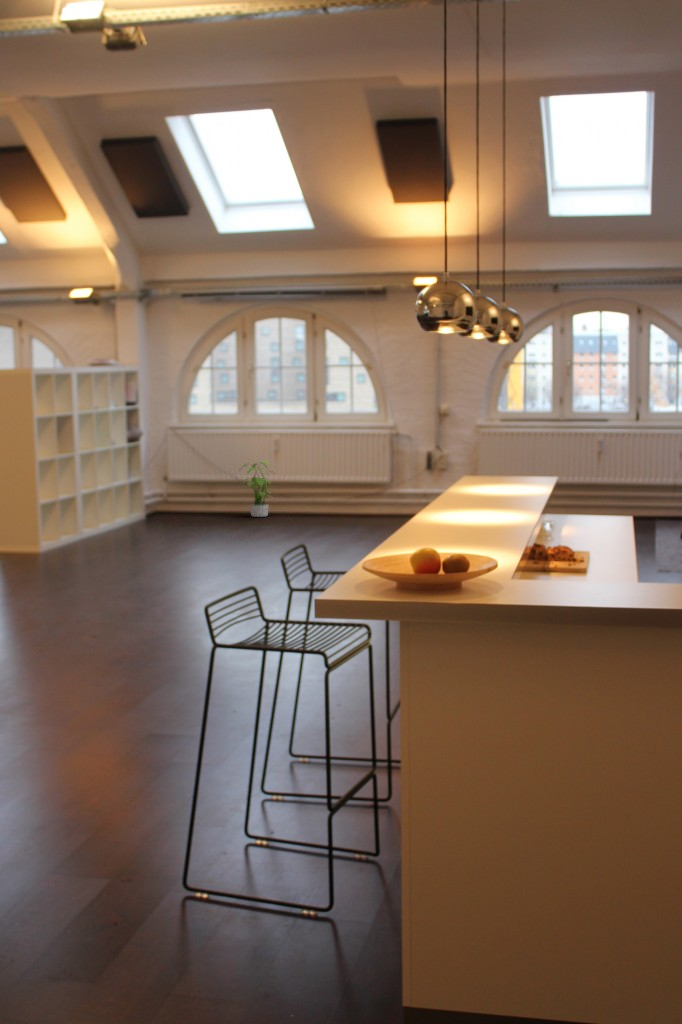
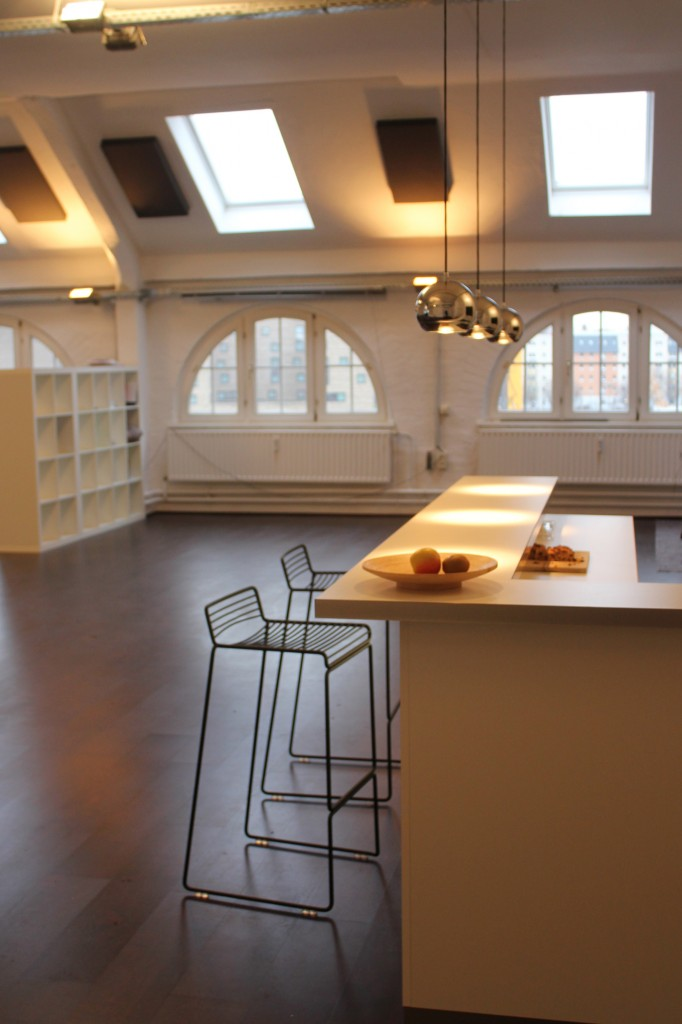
- potted plant [238,459,274,518]
